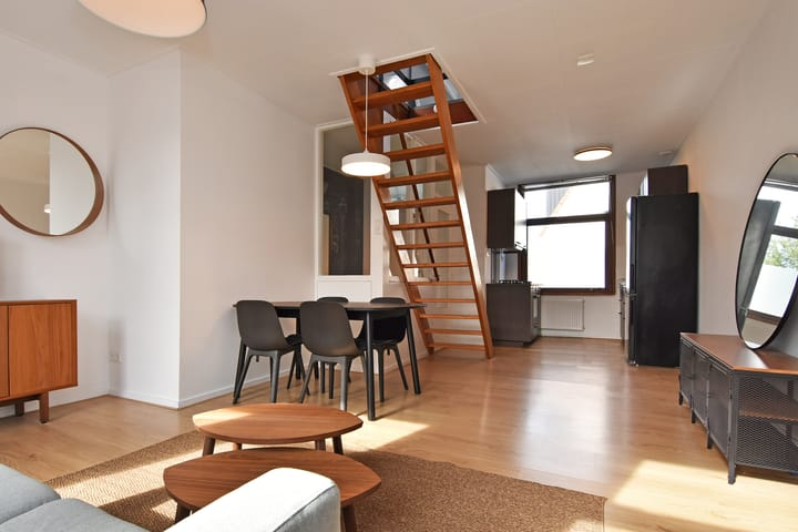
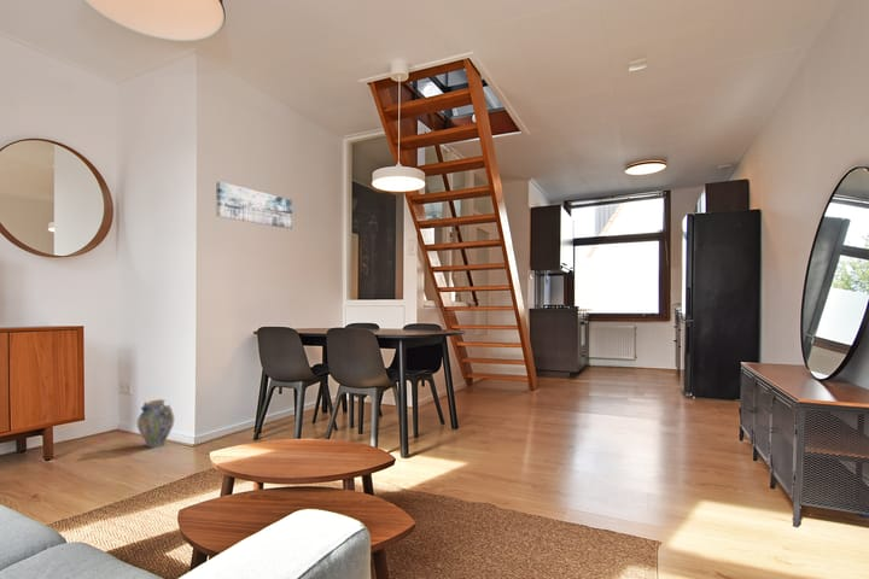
+ wall art [215,181,293,230]
+ ceramic jug [136,398,175,449]
